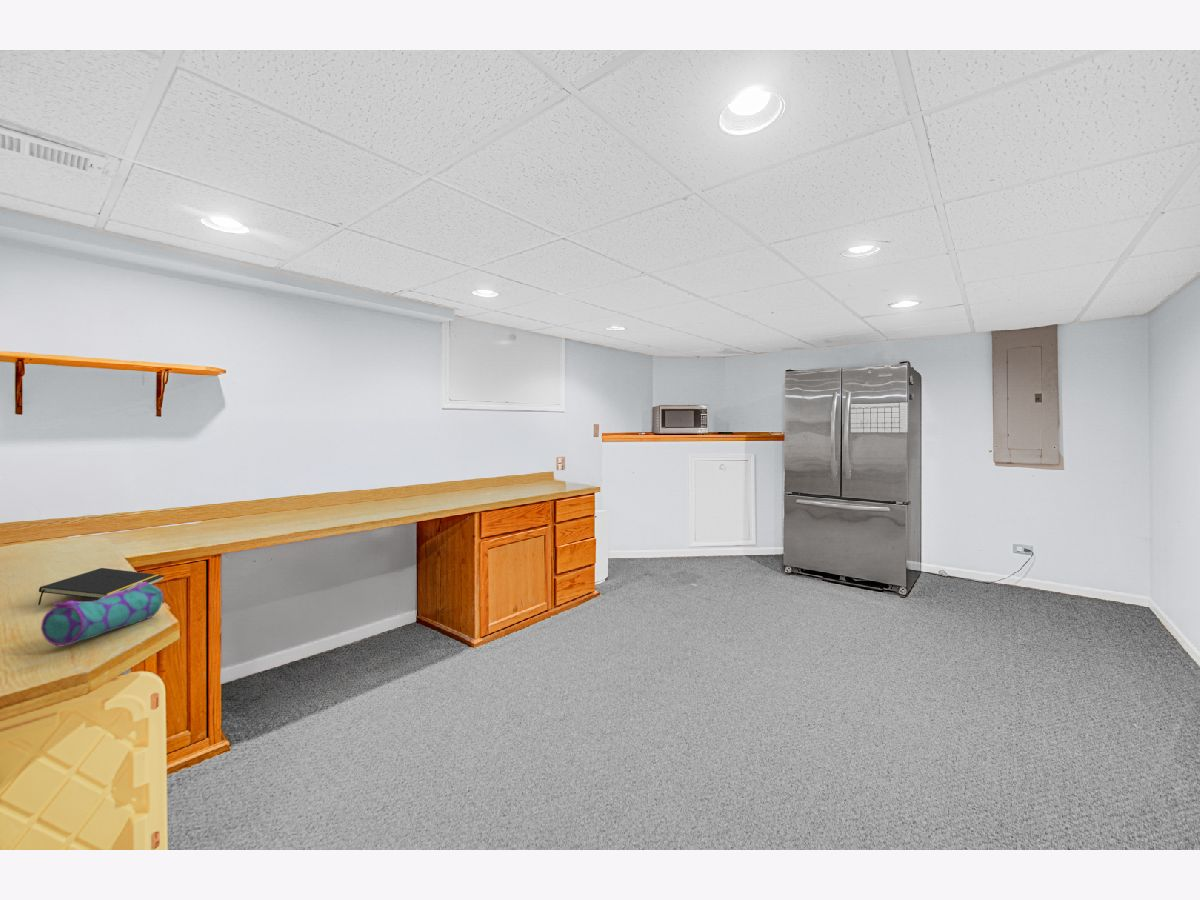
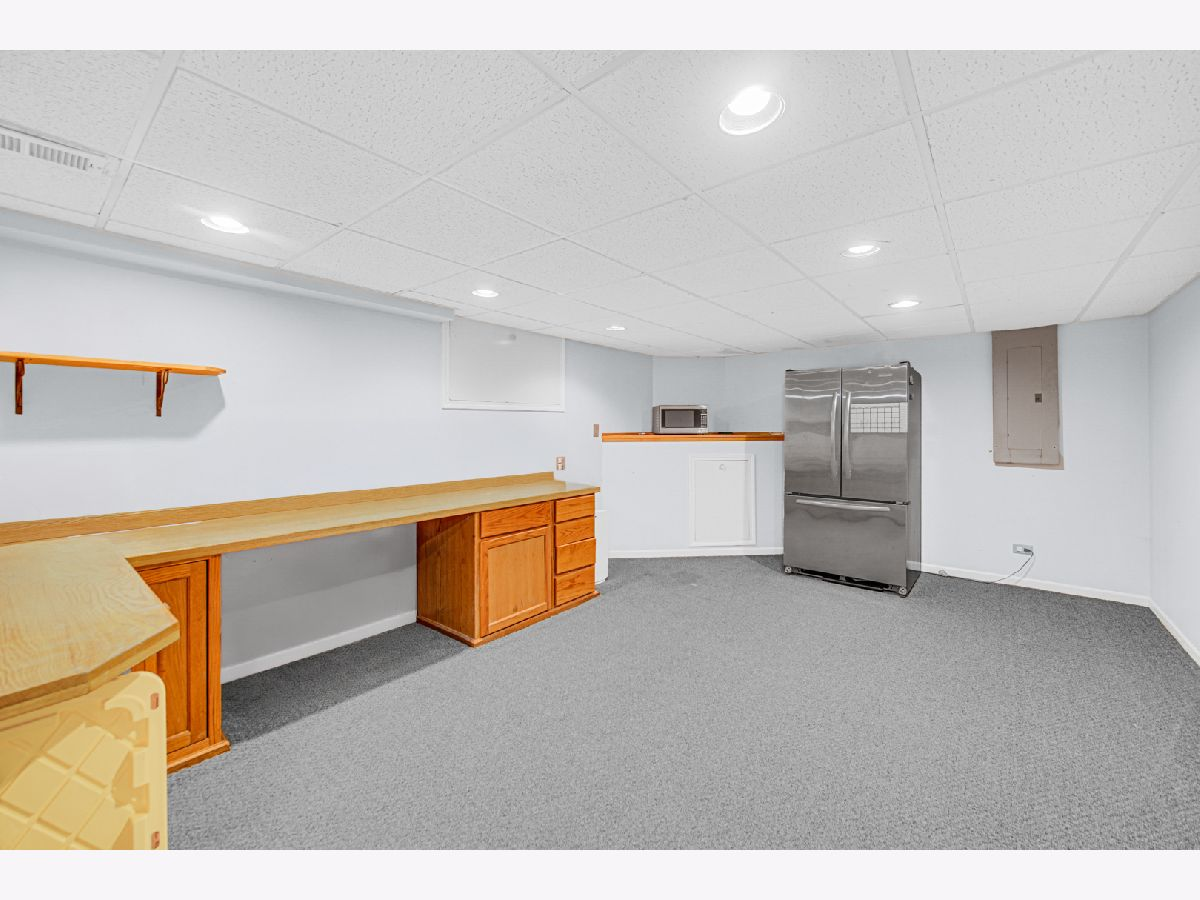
- pencil case [40,581,164,647]
- notepad [37,567,165,606]
